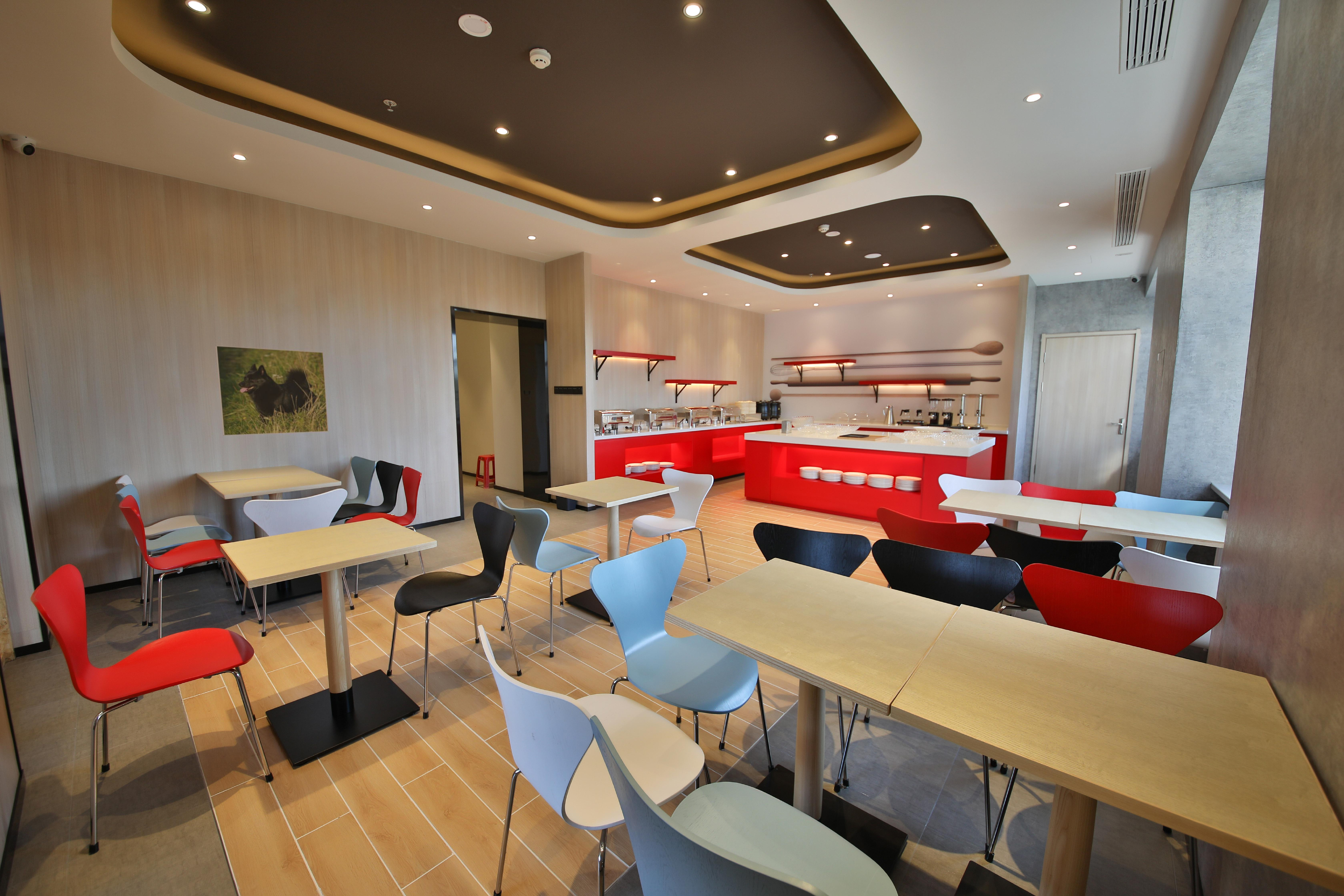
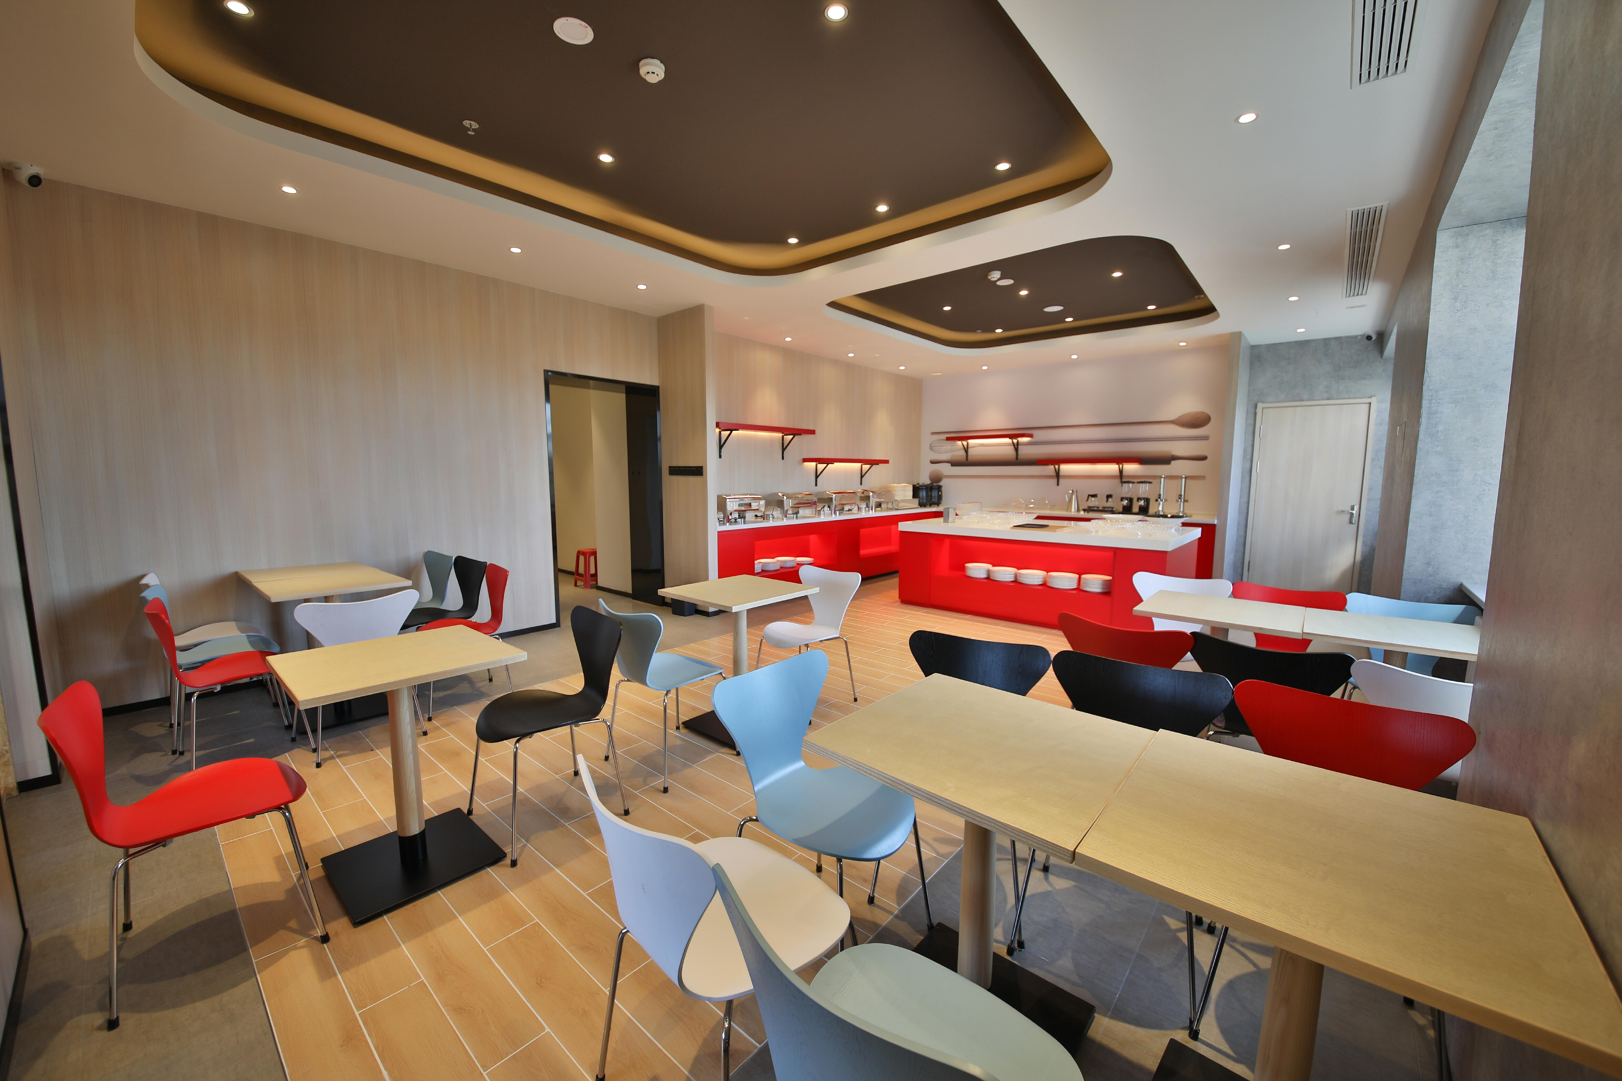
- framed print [215,345,329,436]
